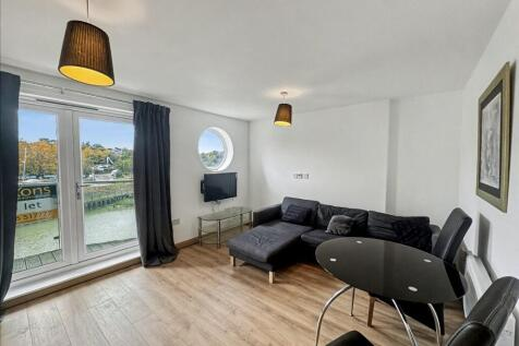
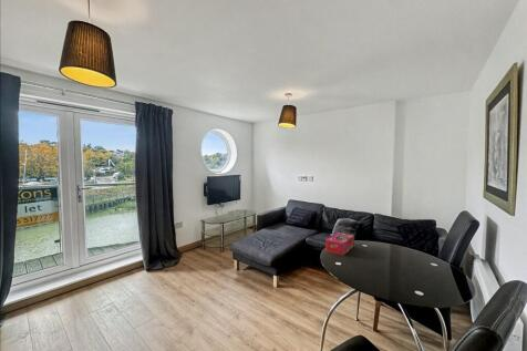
+ tissue box [324,231,355,257]
